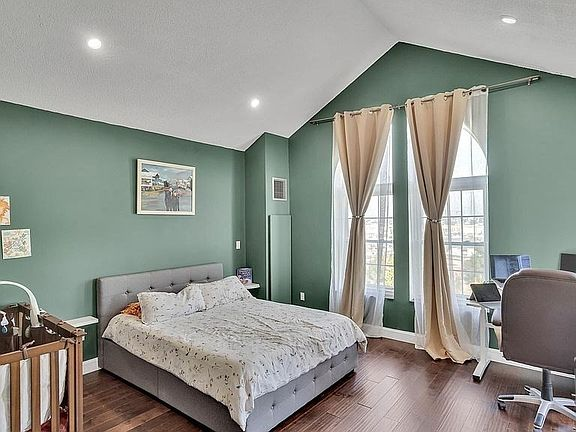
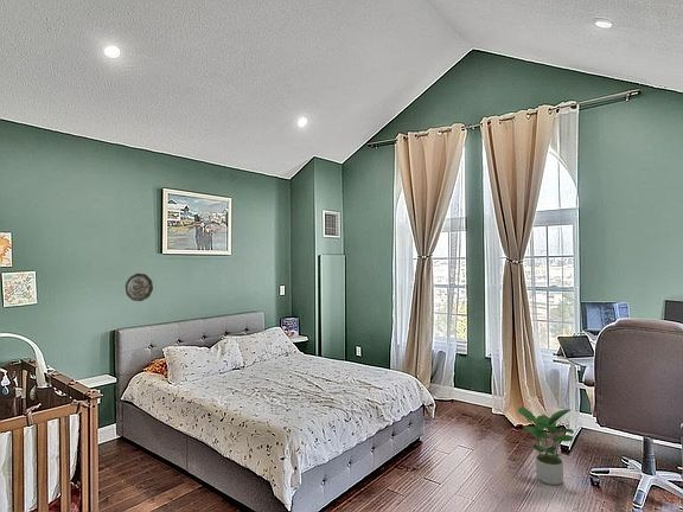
+ decorative plate [125,273,154,302]
+ potted plant [517,407,575,486]
